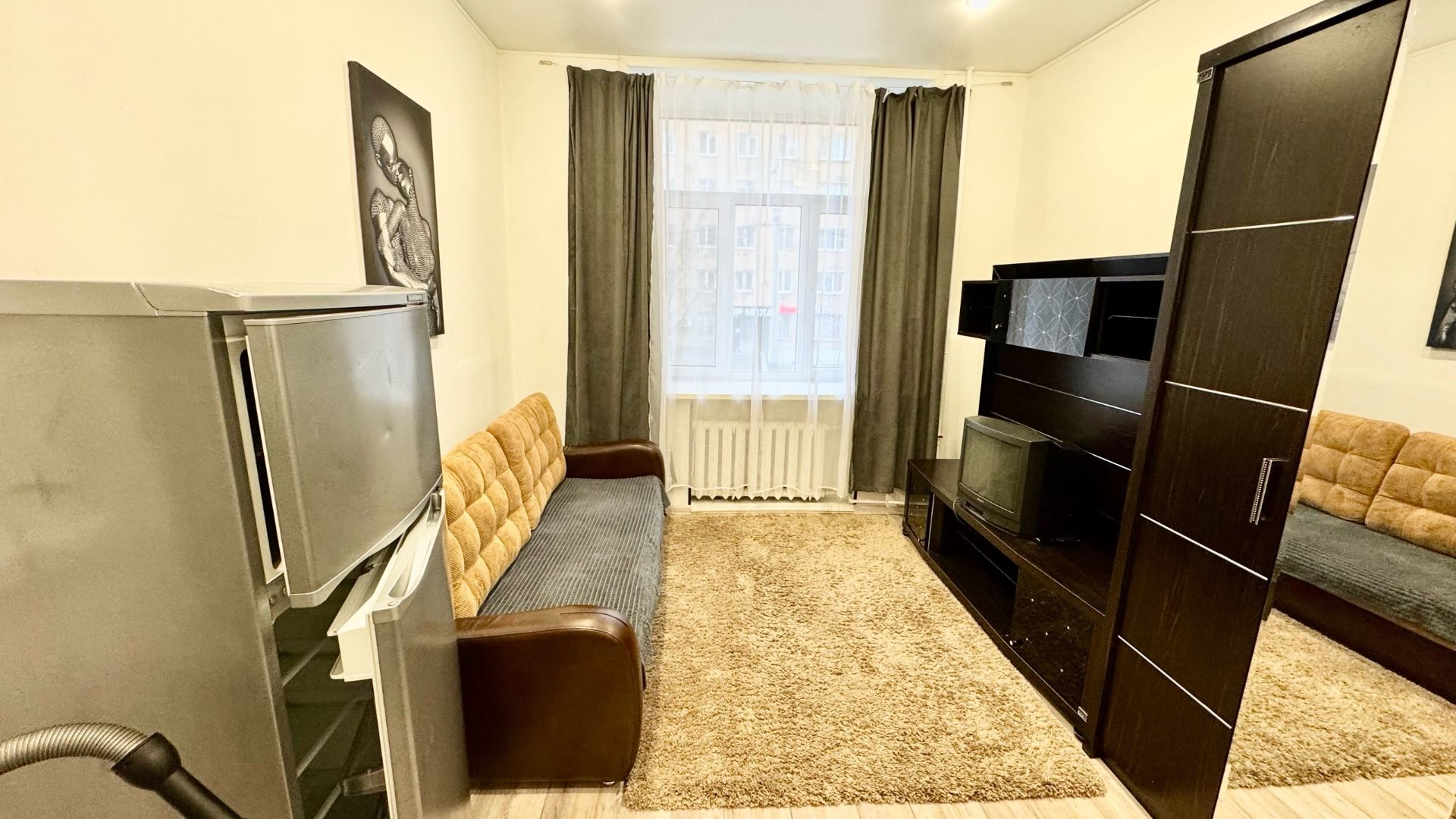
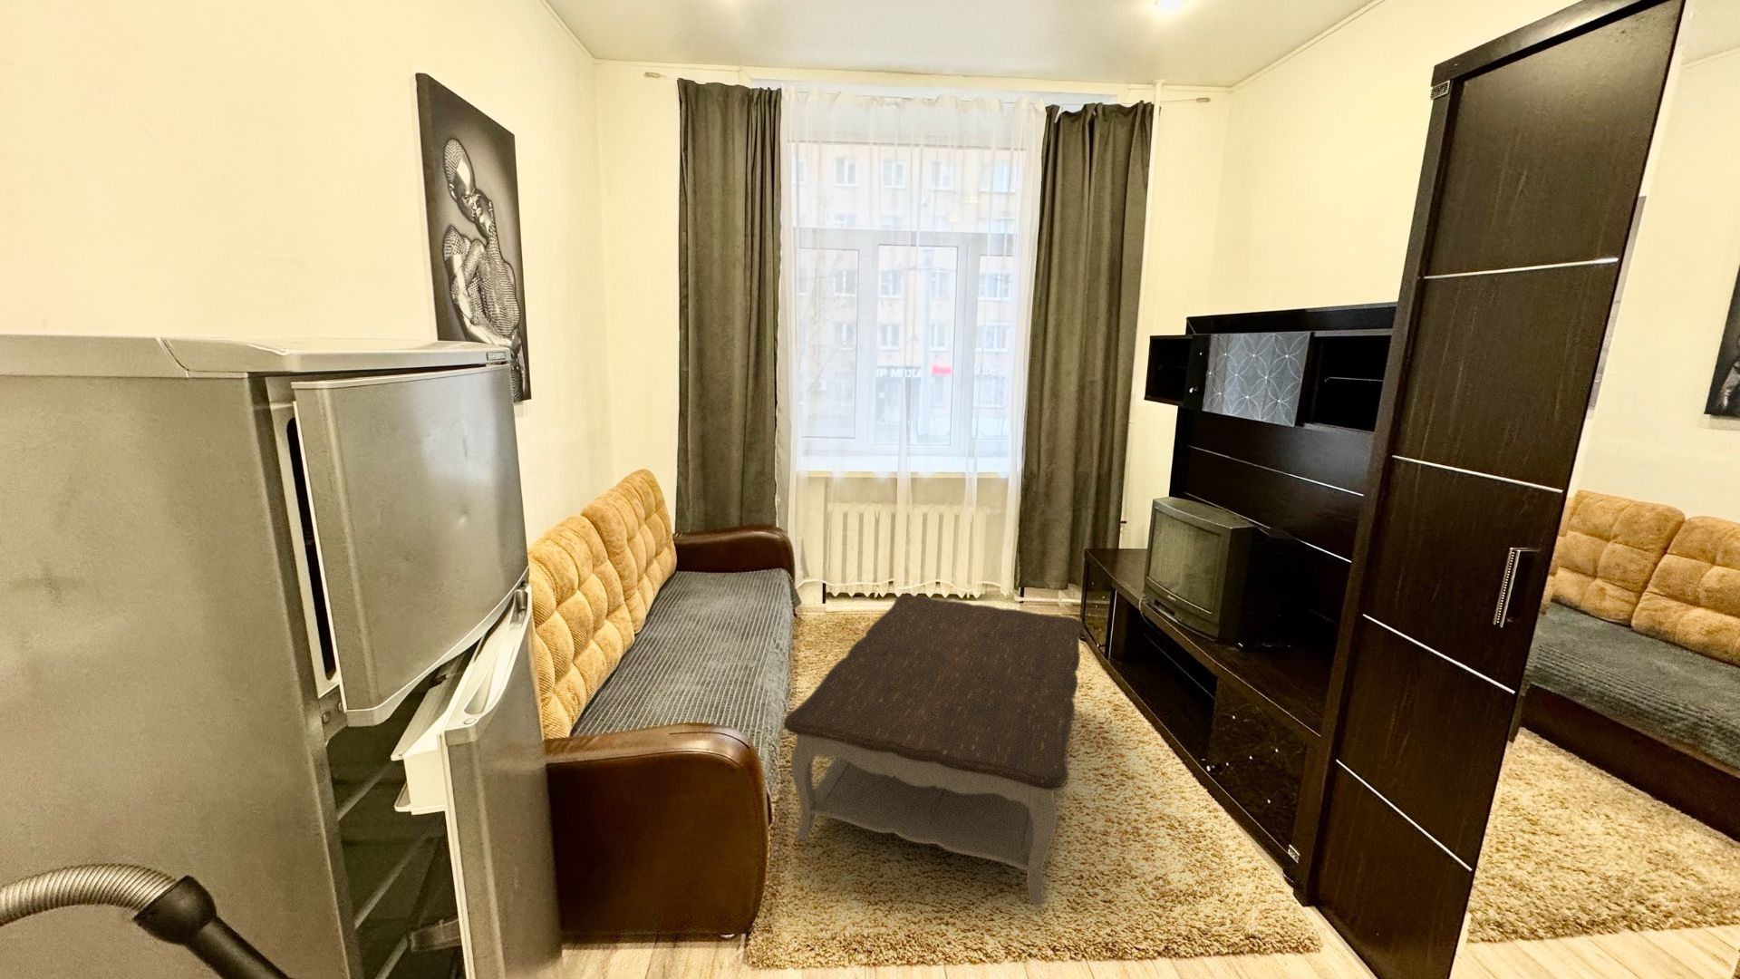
+ coffee table [783,594,1085,906]
